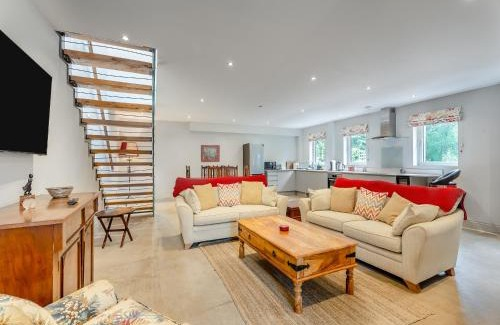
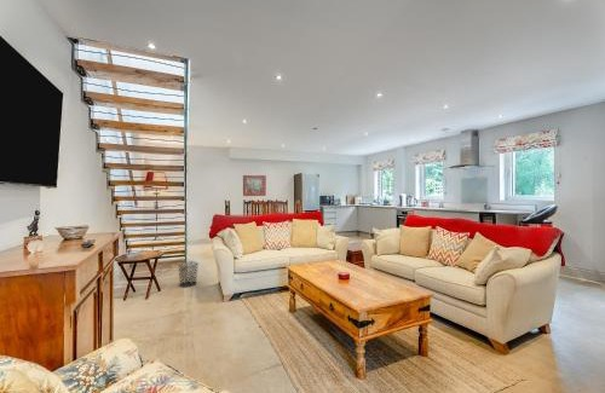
+ waste bin [177,261,200,288]
